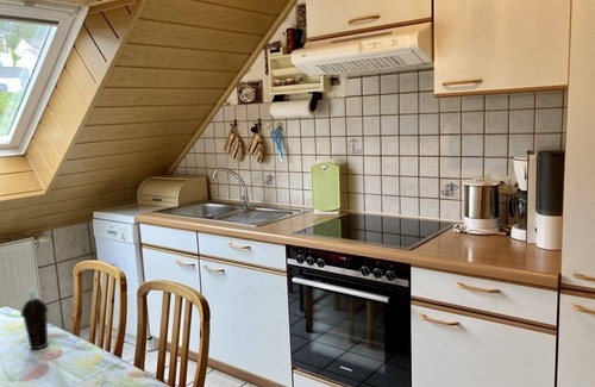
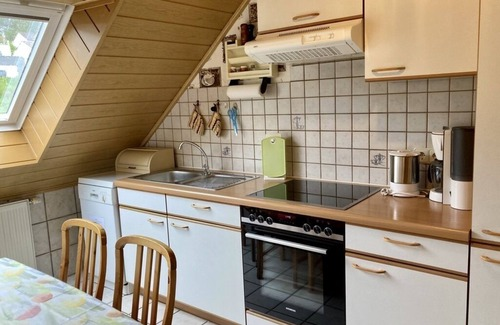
- cup [19,287,50,350]
